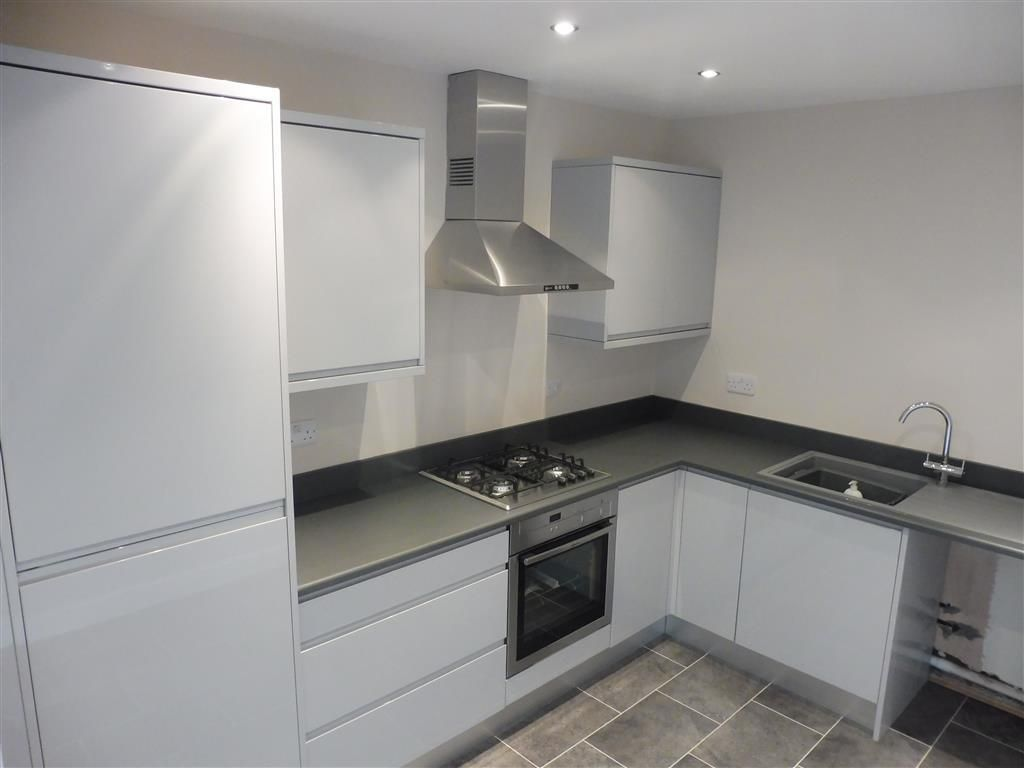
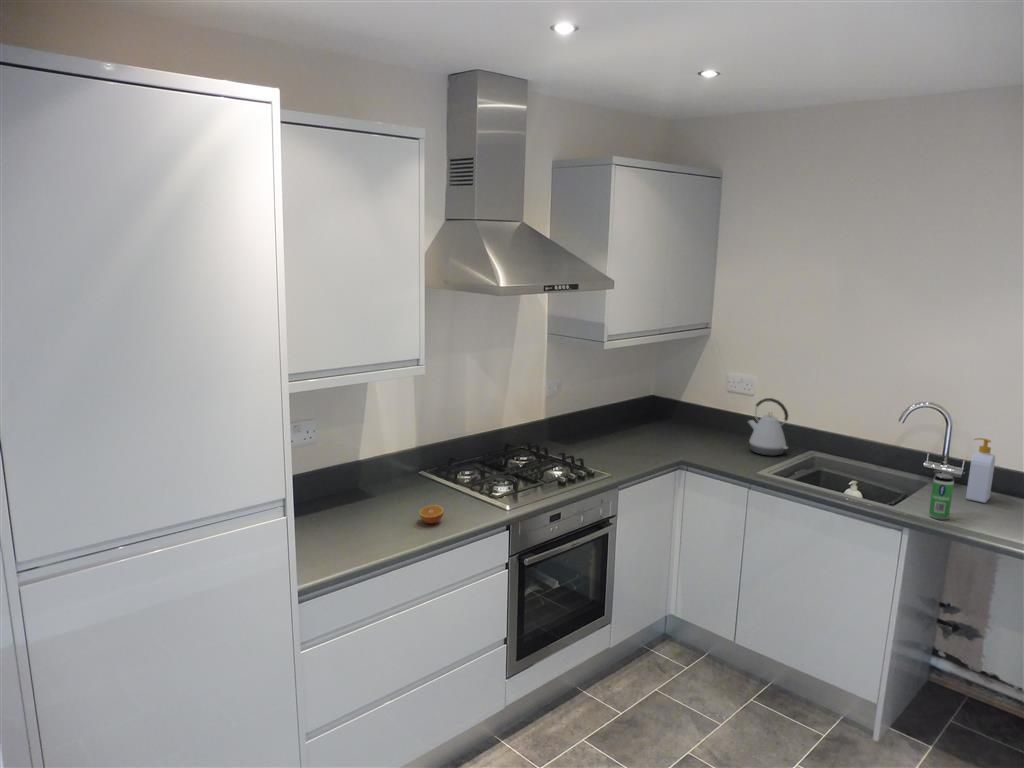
+ kettle [746,397,790,457]
+ soap bottle [965,437,996,504]
+ beverage can [928,472,955,521]
+ orange [418,504,445,524]
